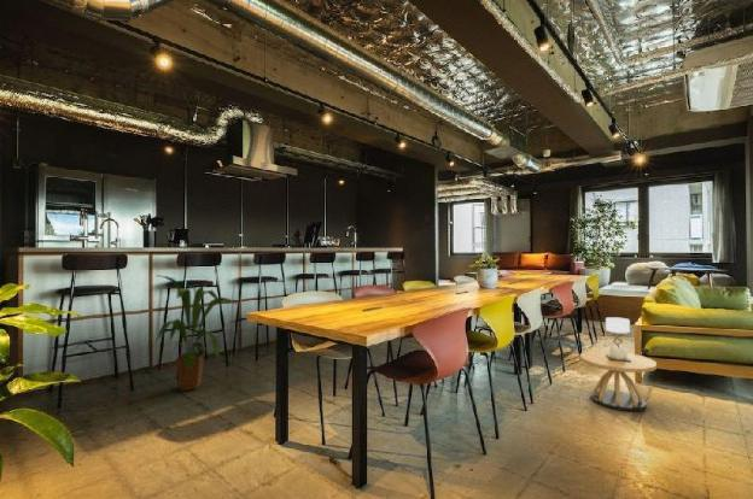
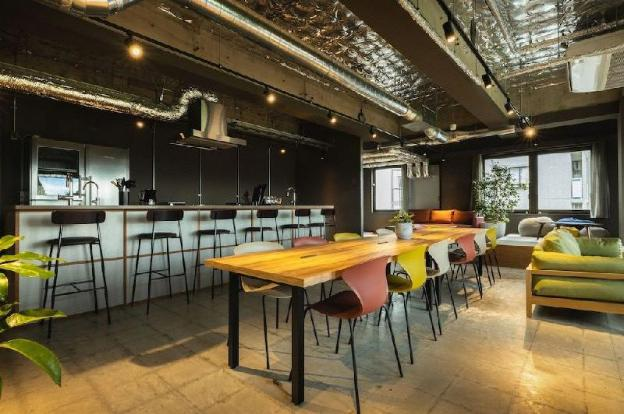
- side table [579,316,658,413]
- house plant [153,274,241,392]
